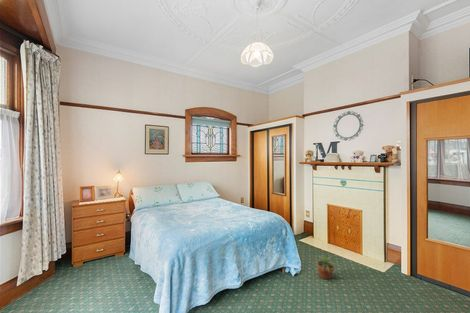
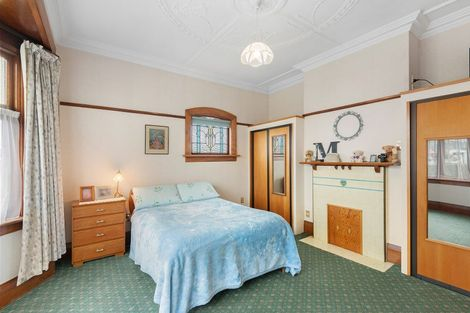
- potted plant [312,253,339,280]
